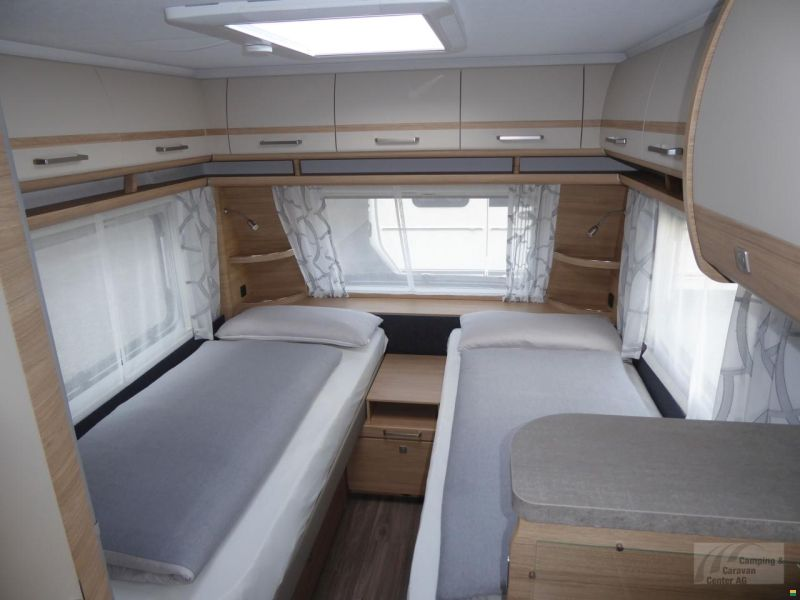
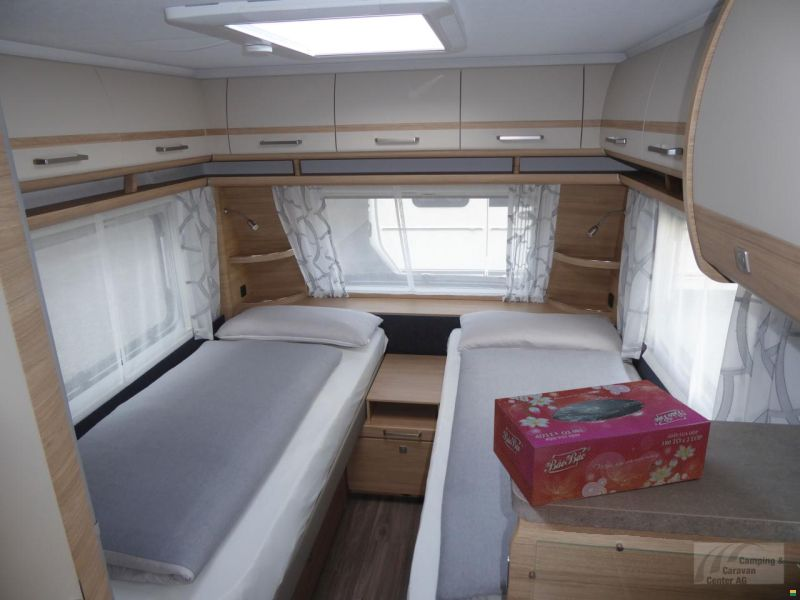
+ tissue box [492,379,712,508]
